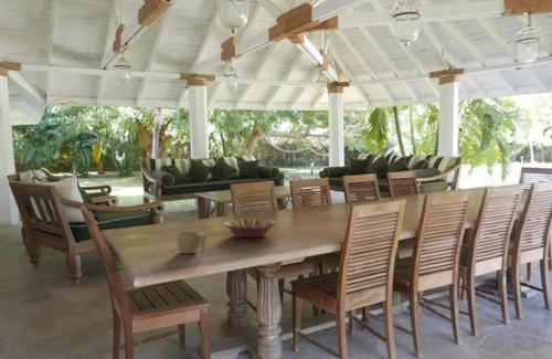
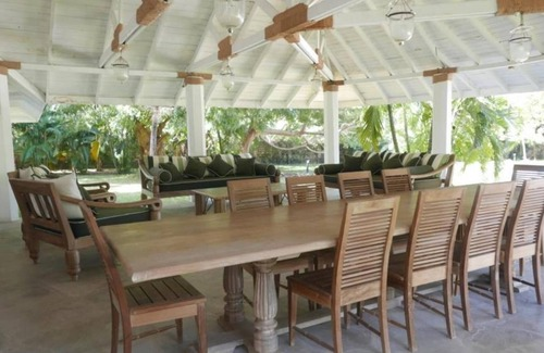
- serving bowl [222,218,277,239]
- cup [176,231,206,255]
